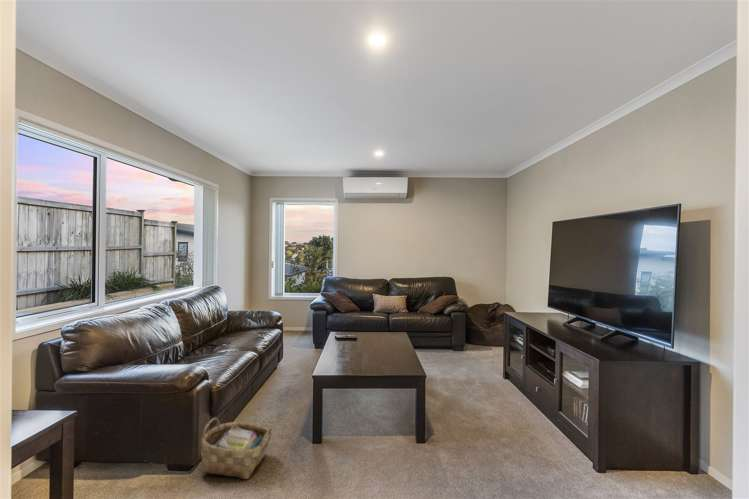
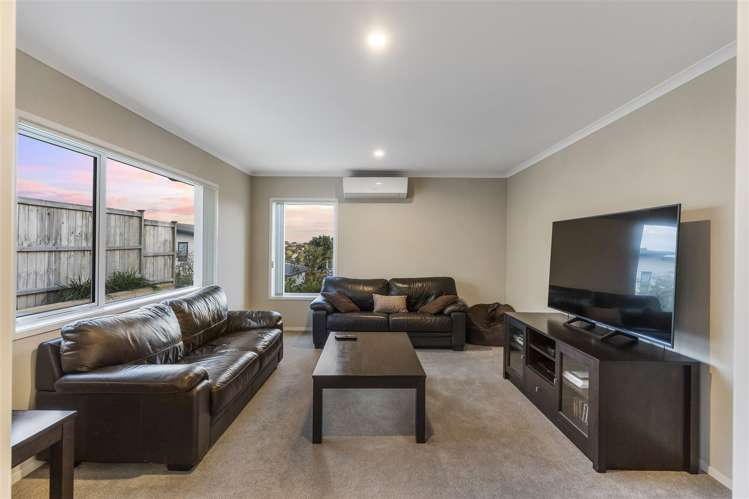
- woven basket [199,416,273,480]
